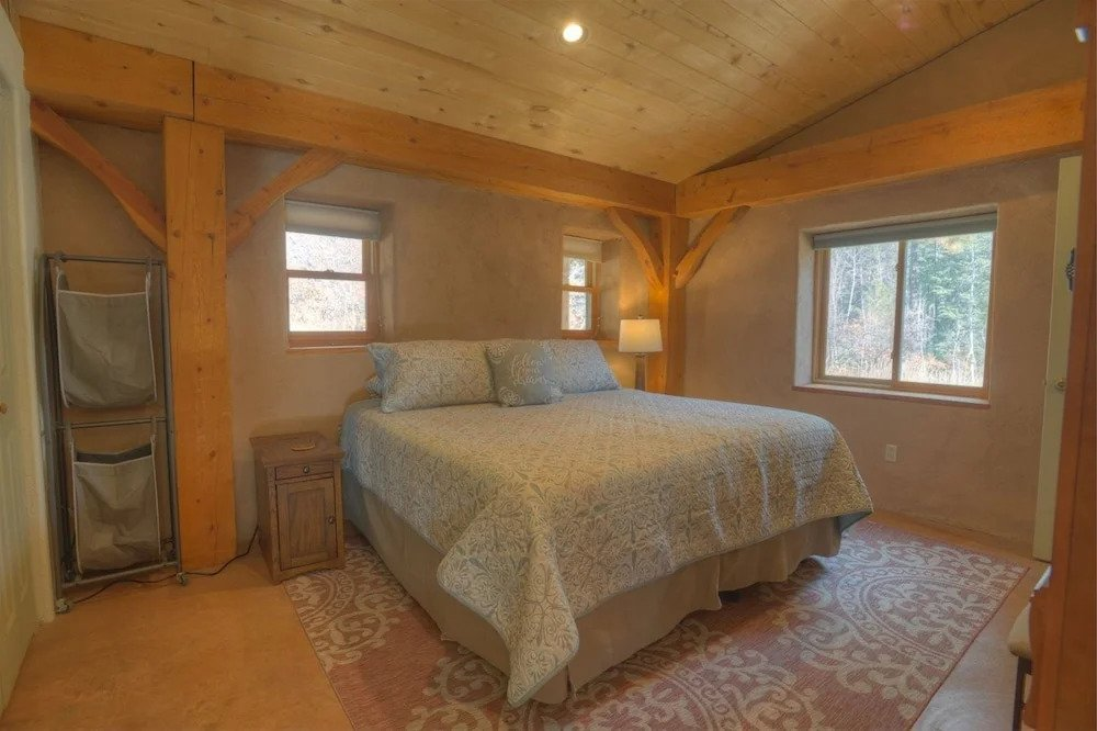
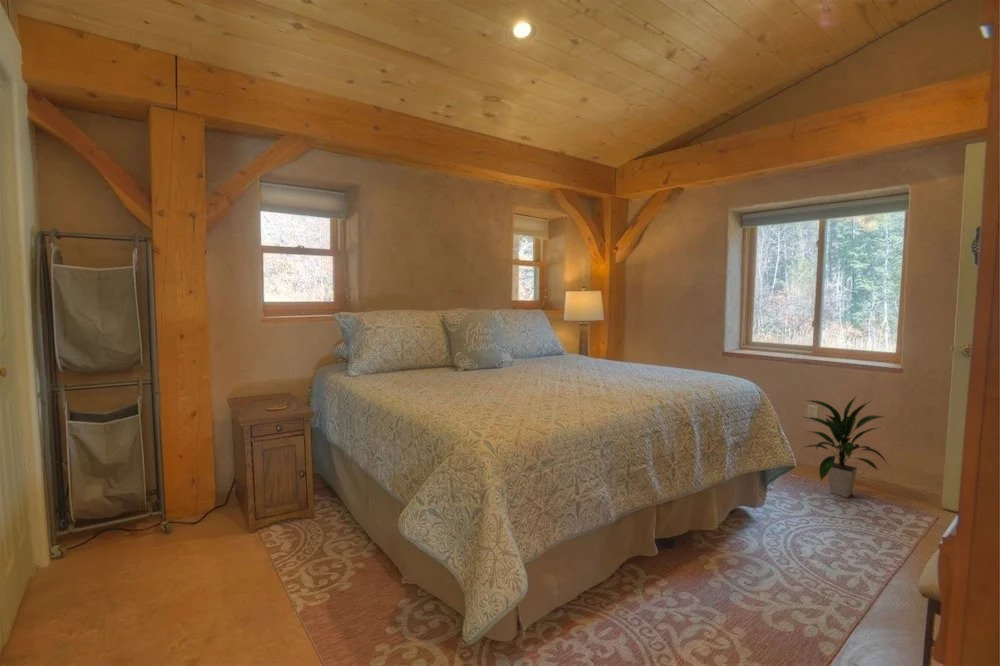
+ indoor plant [802,394,891,498]
